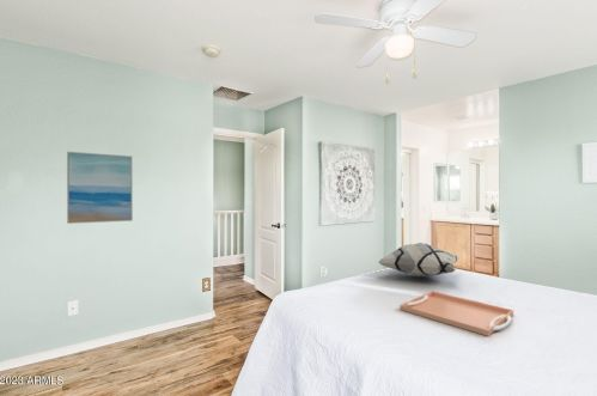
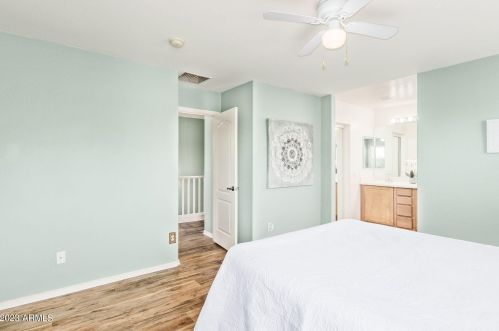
- wall art [66,151,134,225]
- serving tray [398,291,514,337]
- decorative pillow [378,242,461,278]
